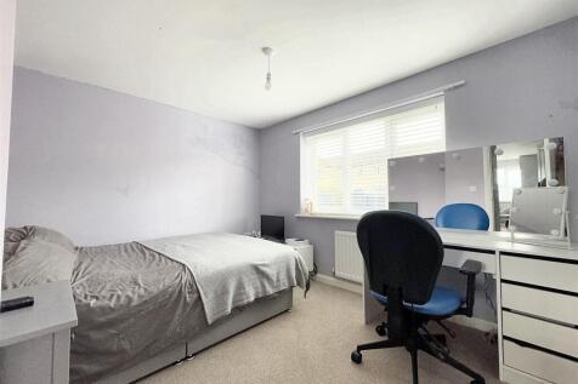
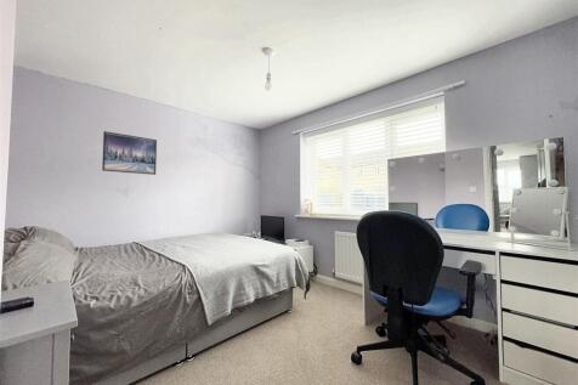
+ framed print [101,130,158,176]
